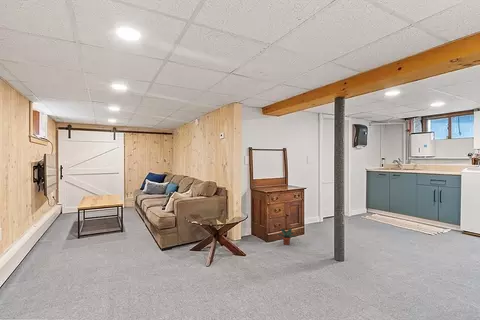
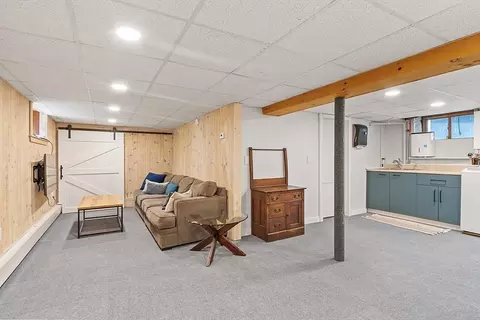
- potted plant [276,228,297,246]
